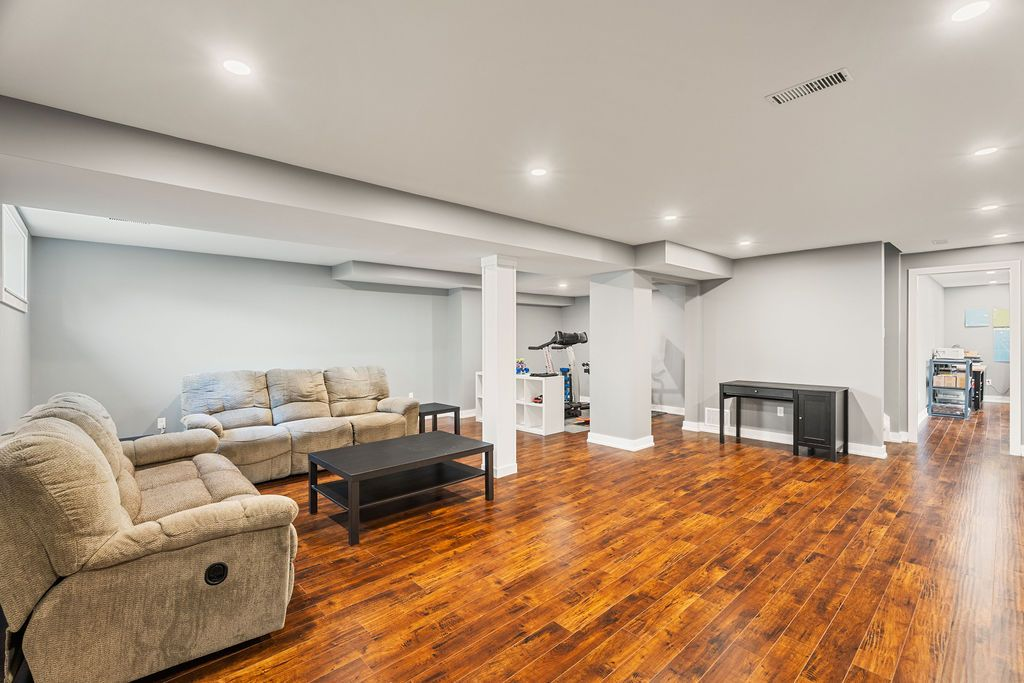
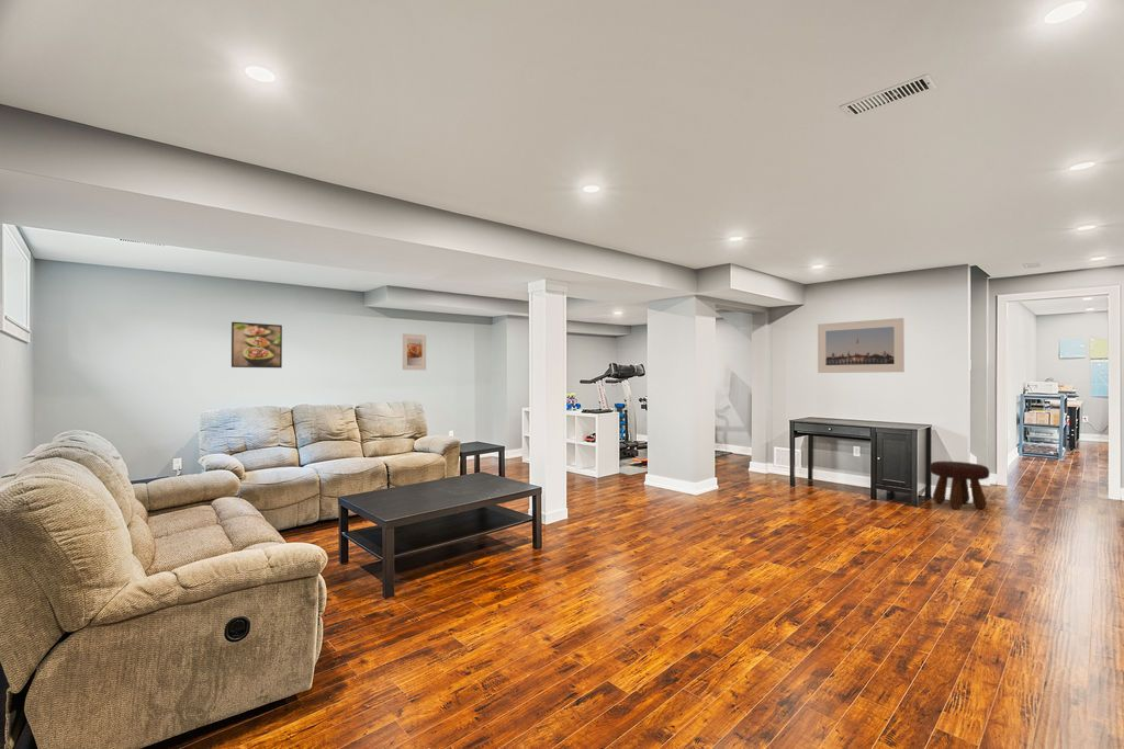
+ footstool [929,461,991,510]
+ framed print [817,317,906,374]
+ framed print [402,332,427,372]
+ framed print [231,321,283,368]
